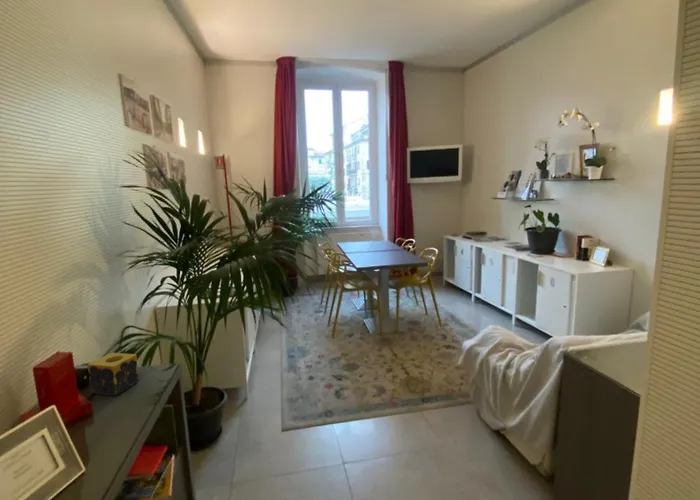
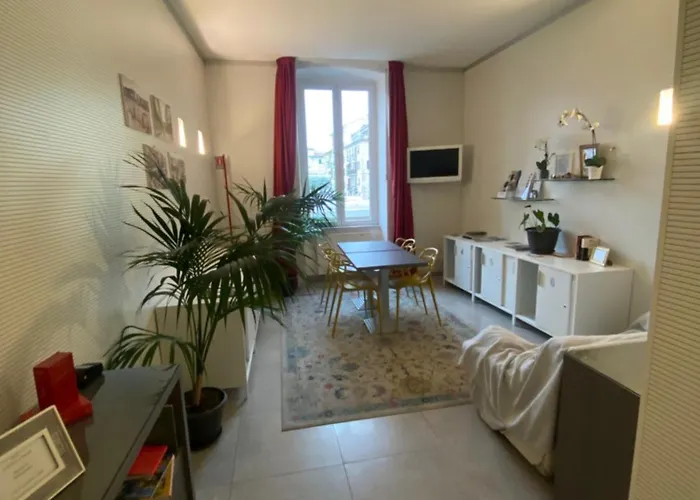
- candle [87,352,140,396]
